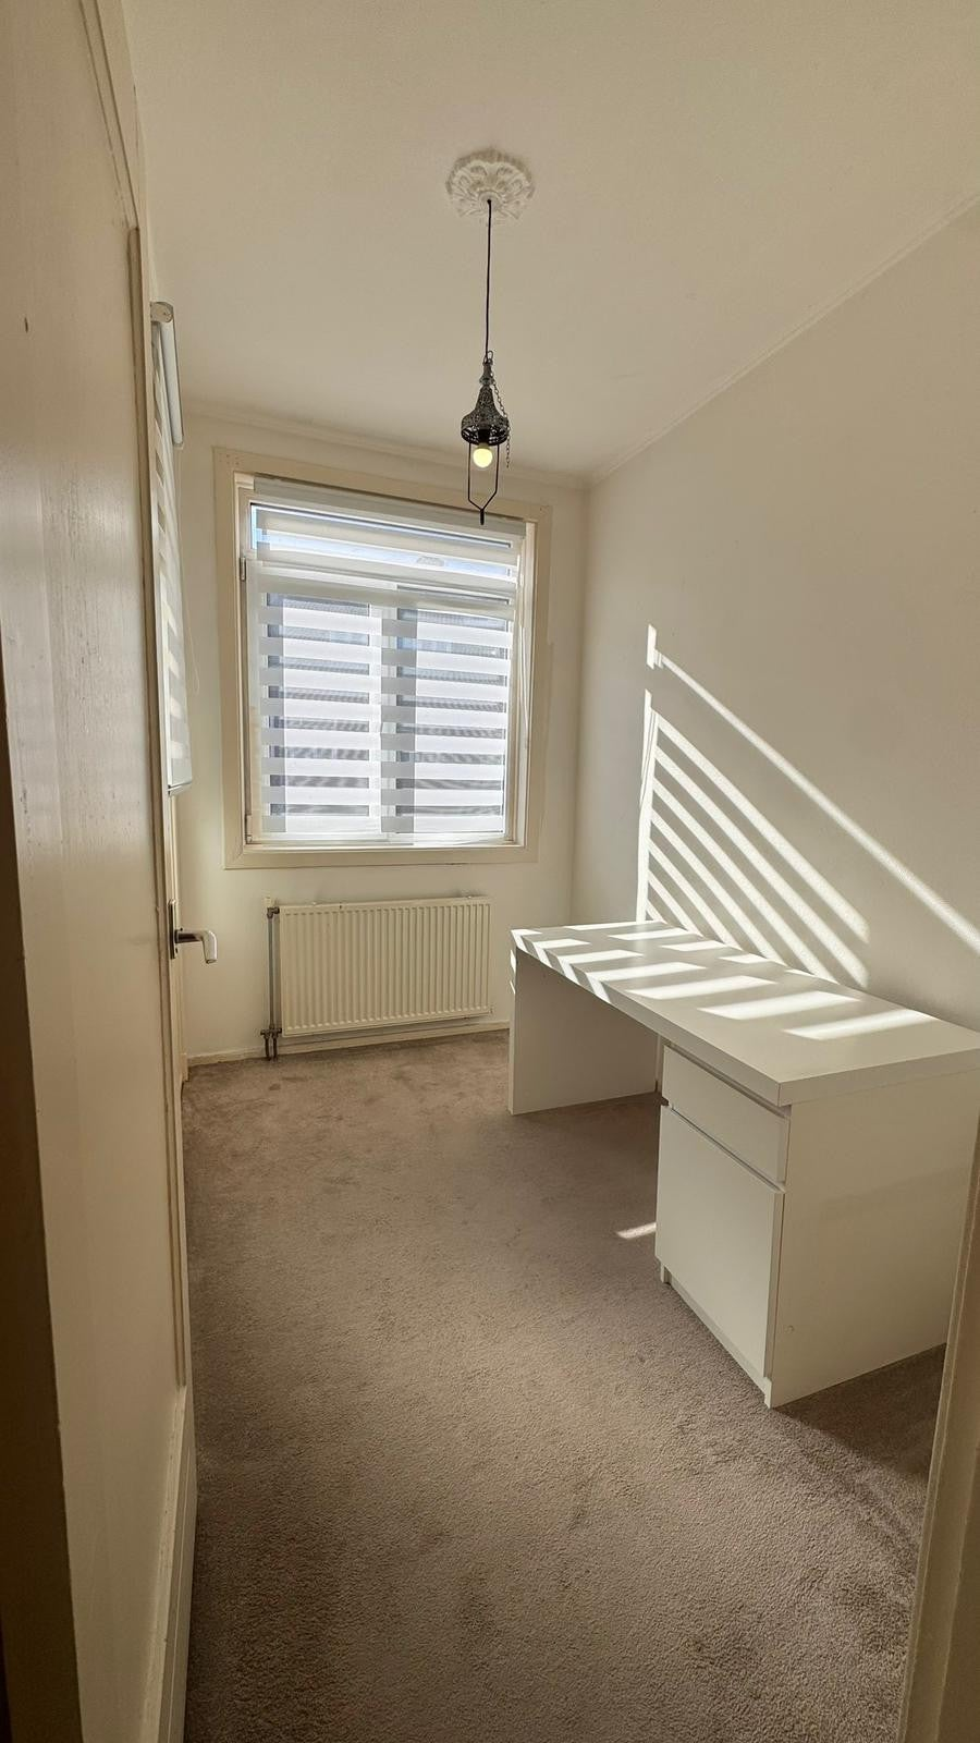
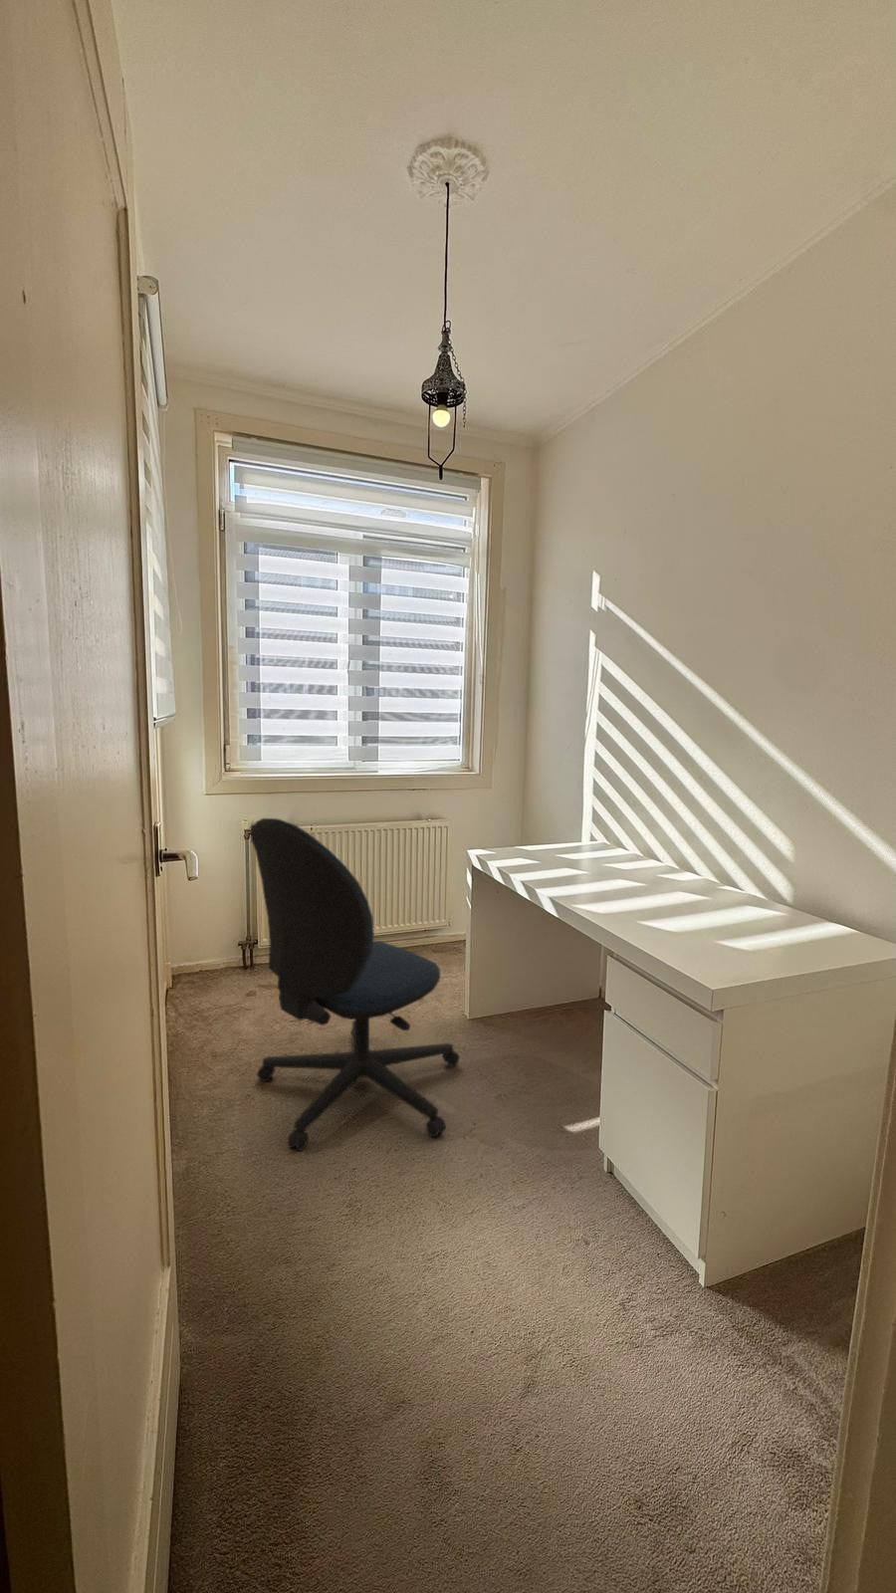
+ office chair [249,817,461,1152]
